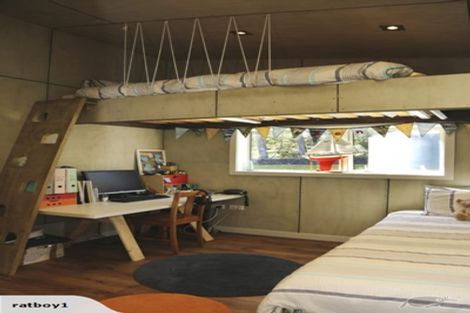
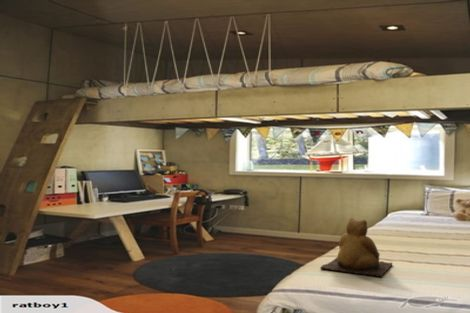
+ teddy bear [320,217,393,278]
